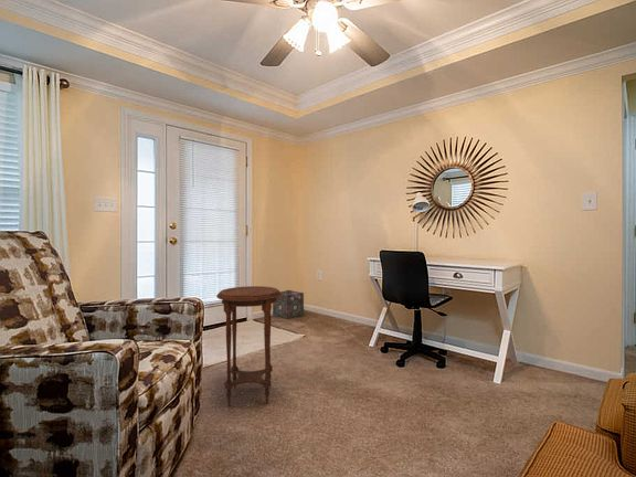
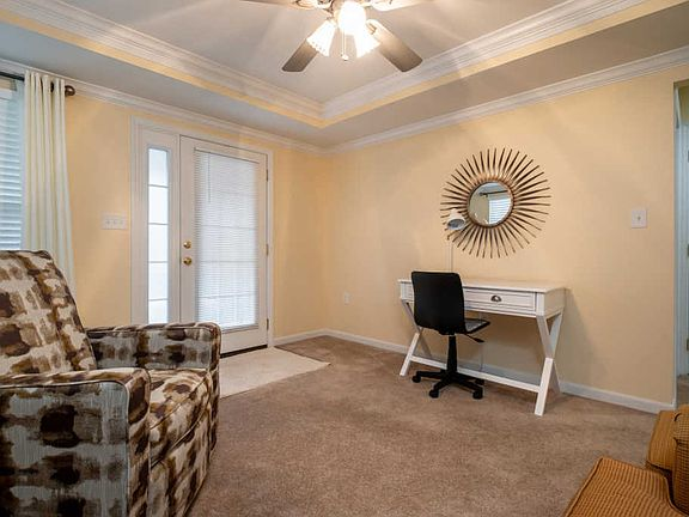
- speaker [272,289,305,319]
- side table [215,285,282,406]
